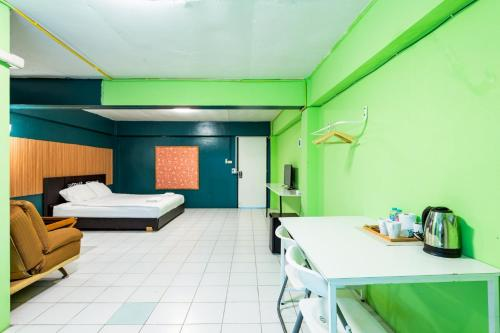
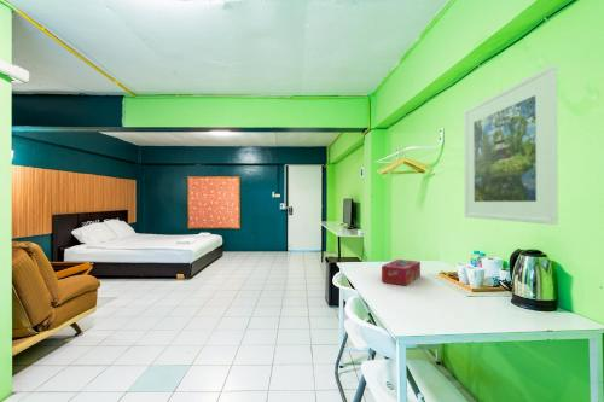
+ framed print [463,63,559,226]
+ tissue box [381,258,422,287]
